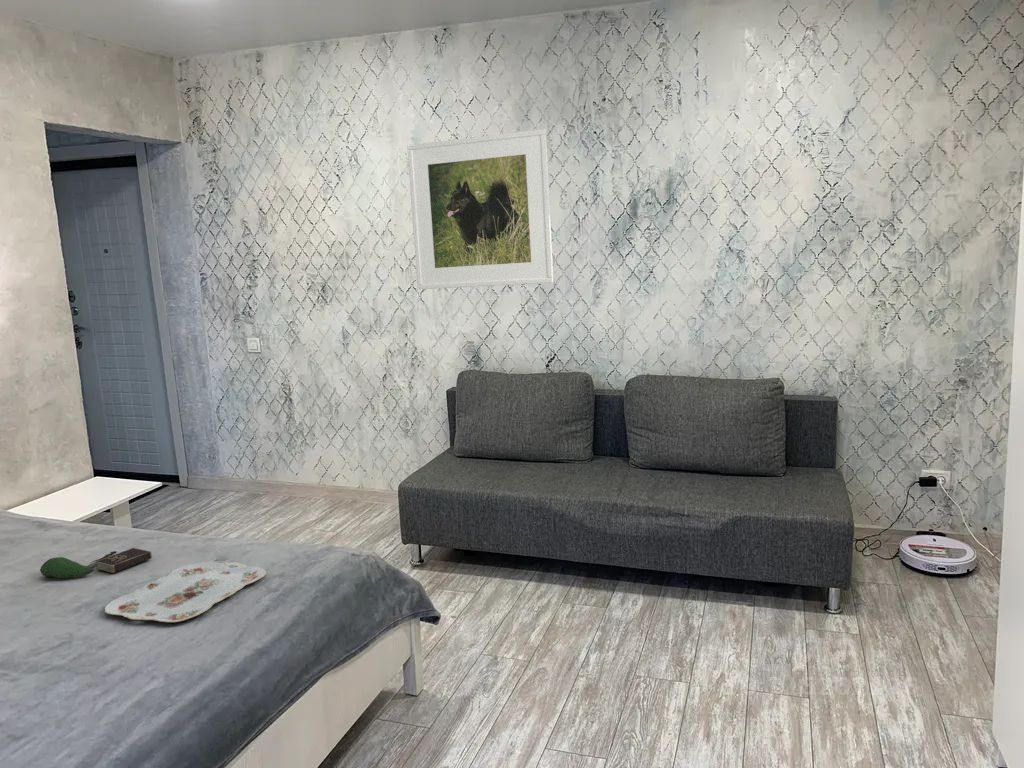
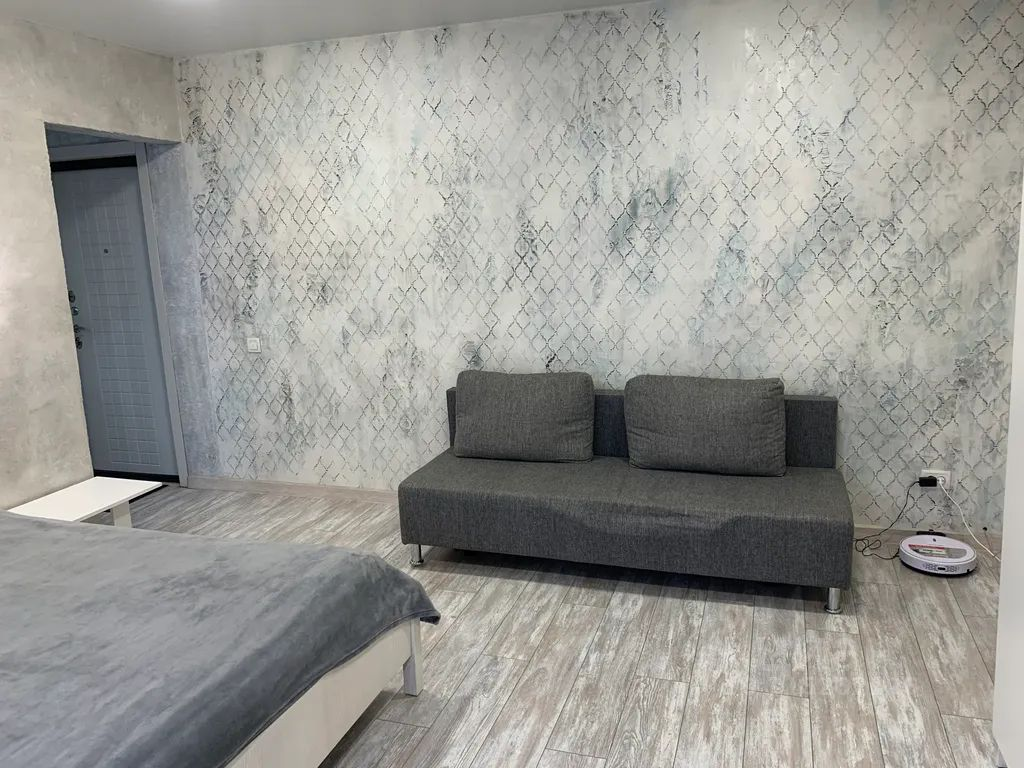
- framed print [406,128,554,290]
- book [39,547,153,579]
- serving tray [104,561,267,623]
